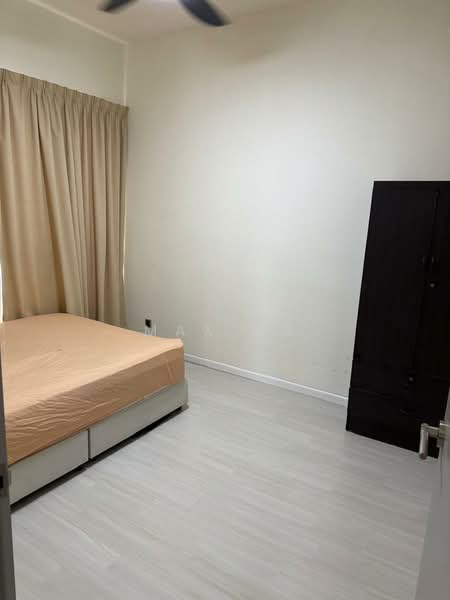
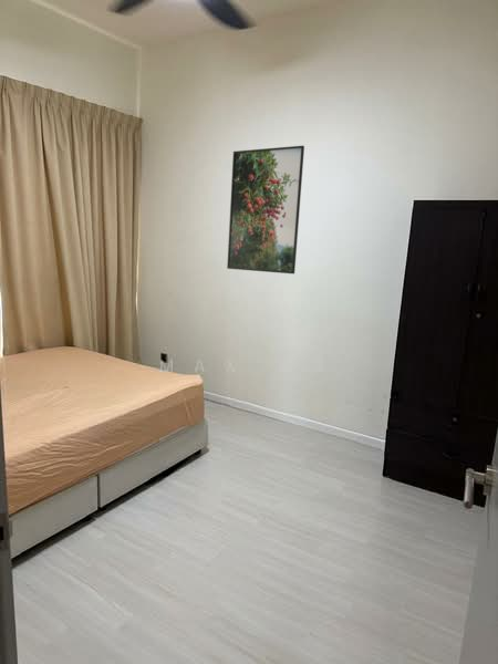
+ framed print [226,145,305,274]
